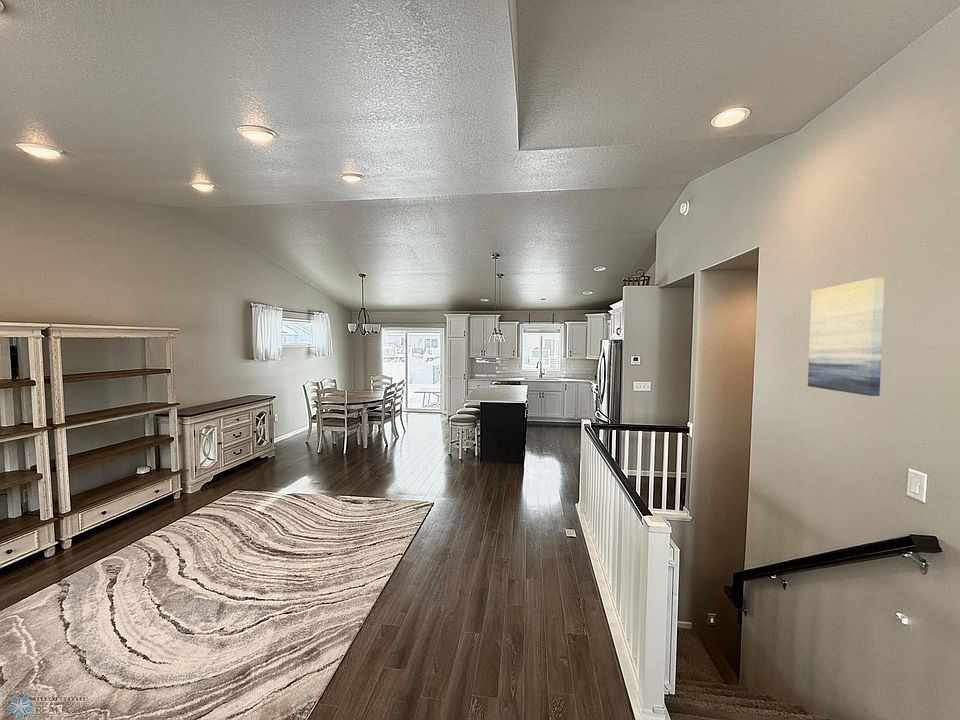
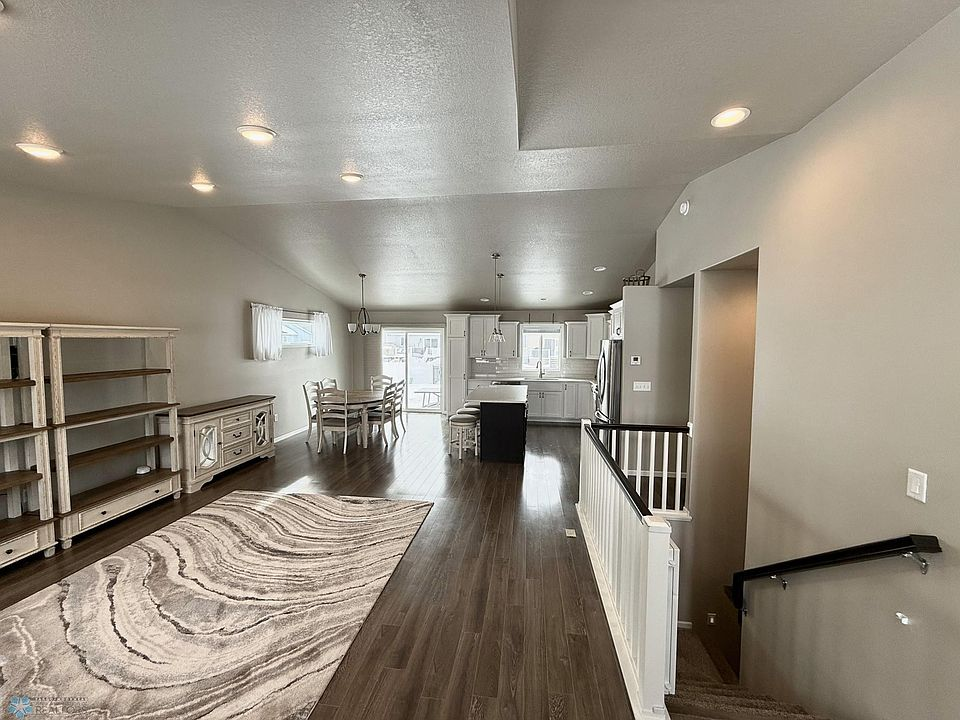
- wall art [807,277,886,397]
